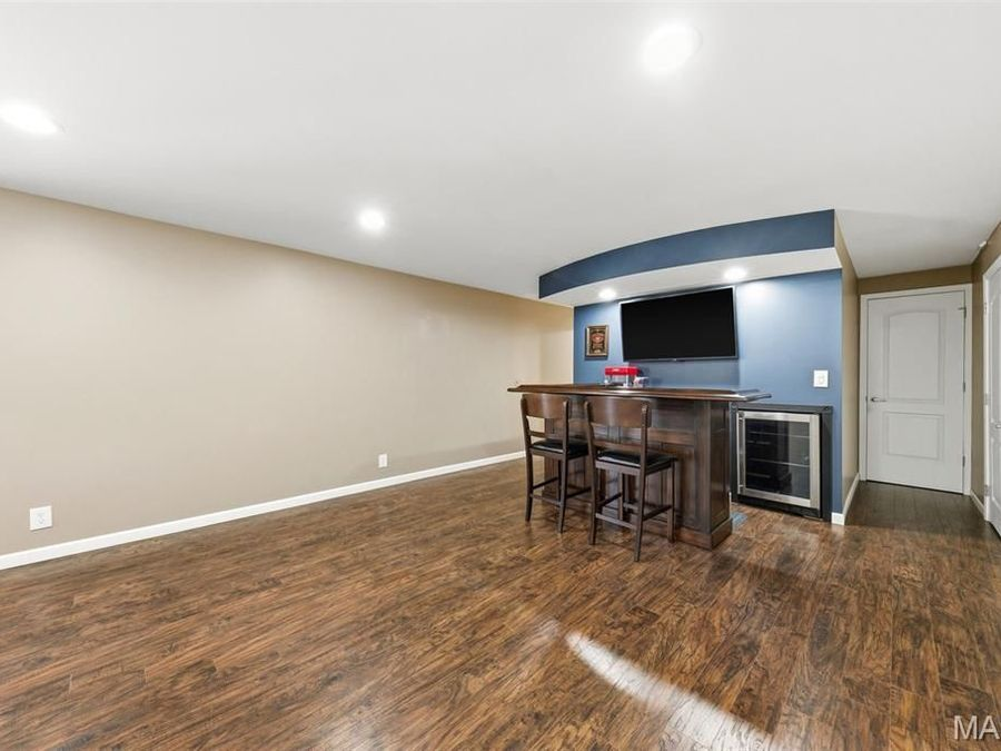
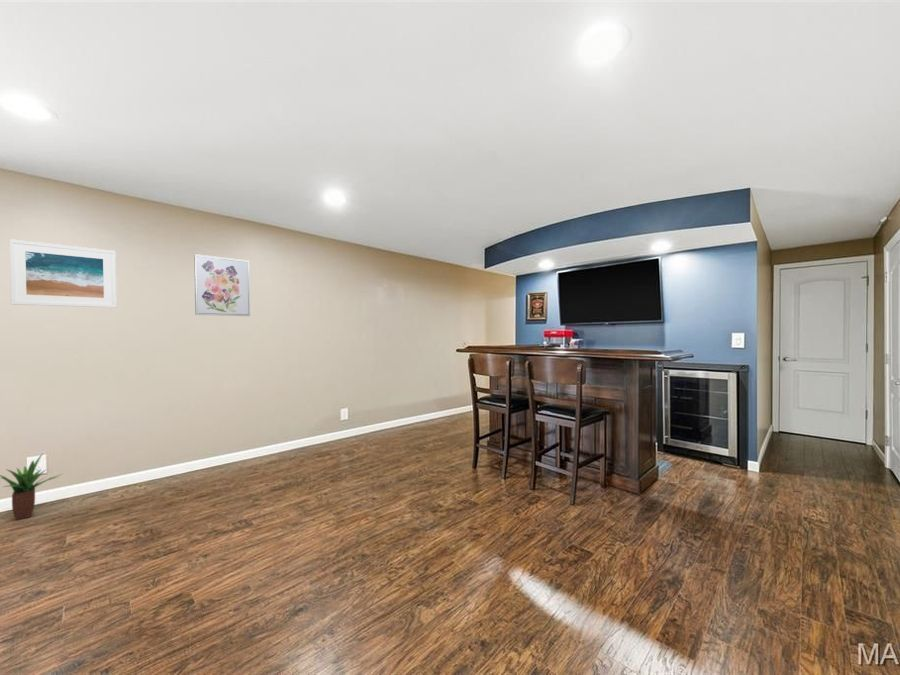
+ wall art [193,253,251,317]
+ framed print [8,238,117,309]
+ potted plant [0,452,63,521]
